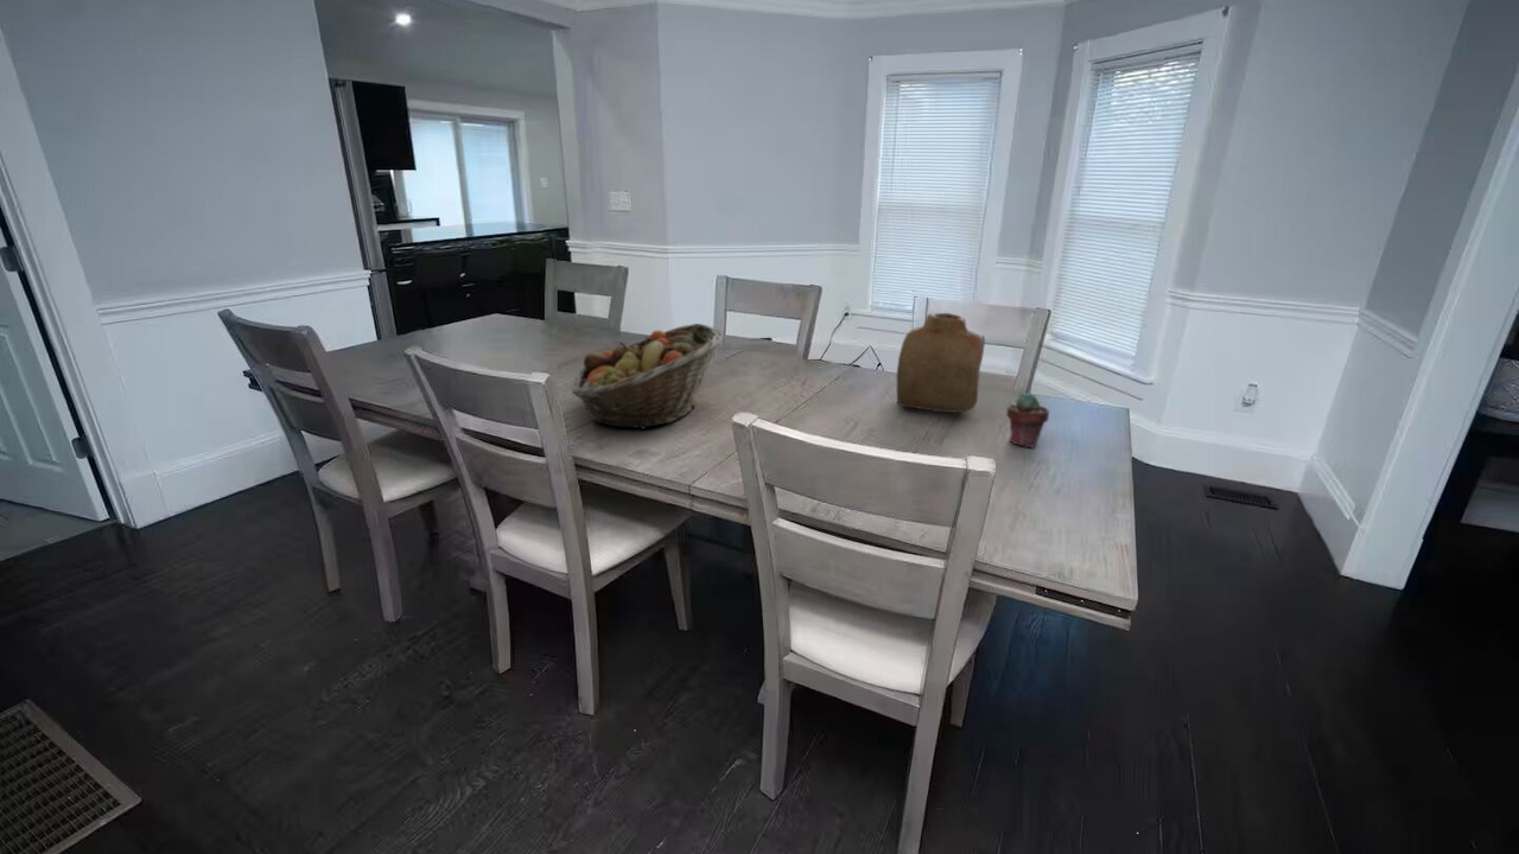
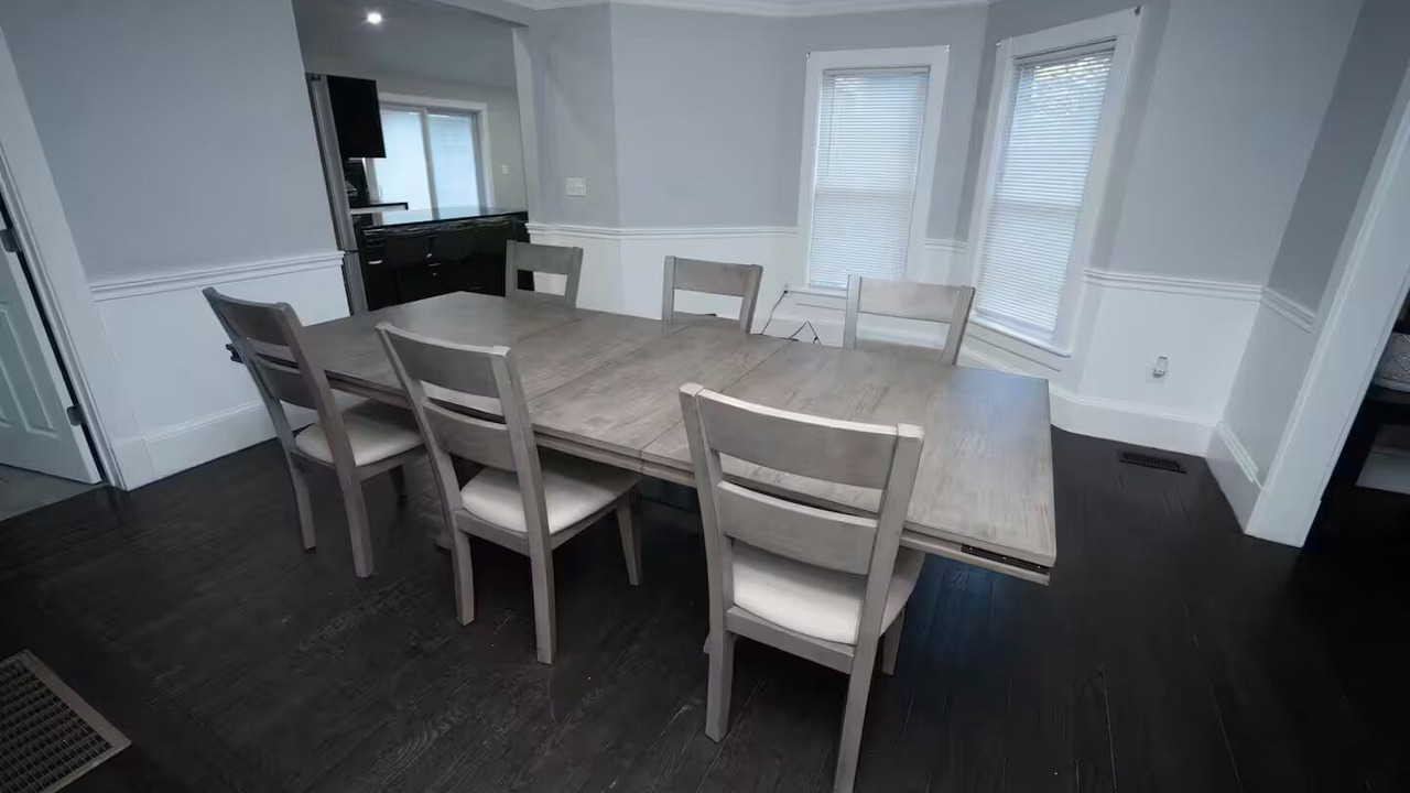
- fruit basket [571,323,725,431]
- potted succulent [1006,393,1050,448]
- vase [896,312,986,414]
